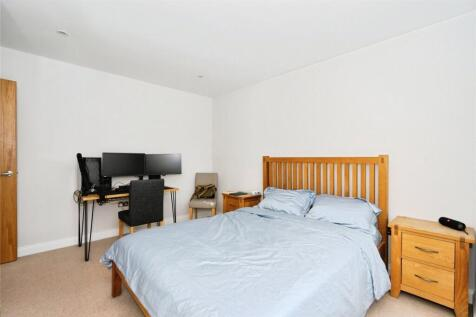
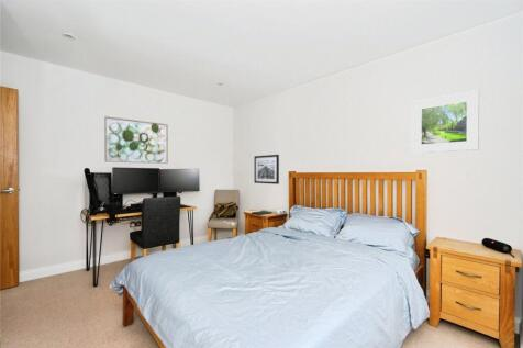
+ wall art [103,115,169,165]
+ wall art [253,154,280,186]
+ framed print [411,89,480,154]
